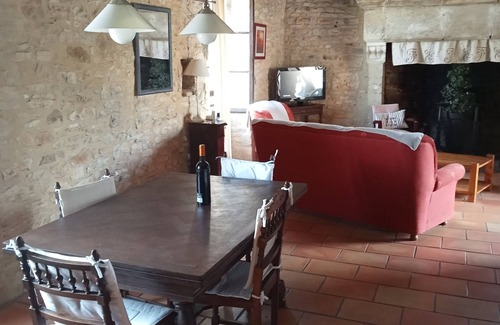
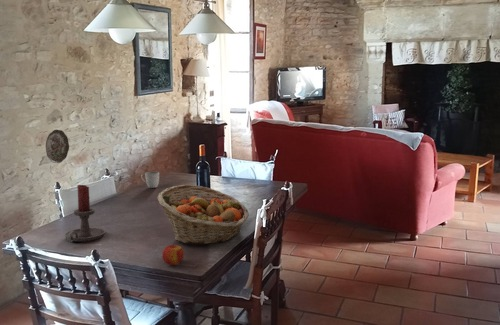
+ decorative plate [45,129,70,164]
+ mug [140,171,160,189]
+ fruit basket [157,184,250,245]
+ candle holder [64,184,106,243]
+ apple [161,243,185,266]
